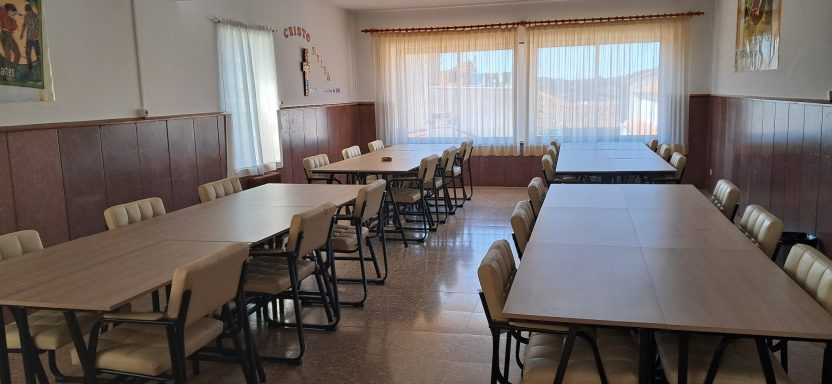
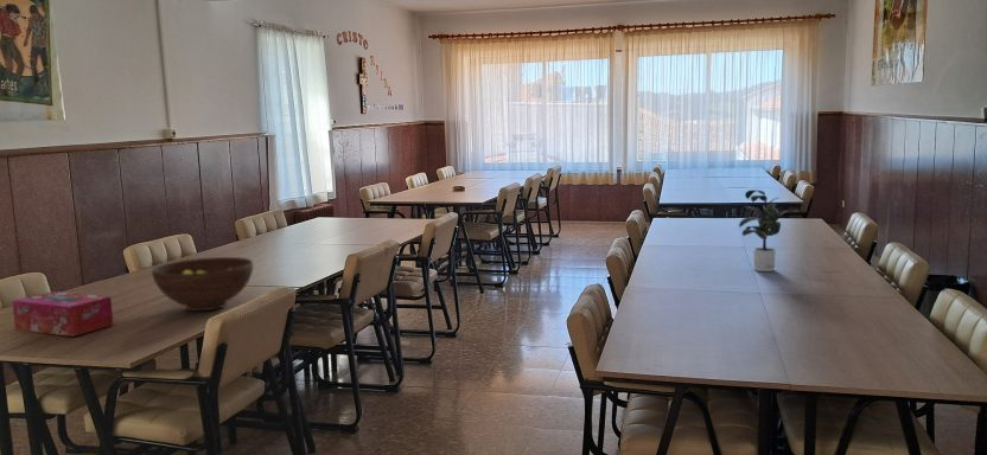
+ potted plant [738,188,795,273]
+ fruit bowl [151,256,254,313]
+ tissue box [11,290,115,338]
